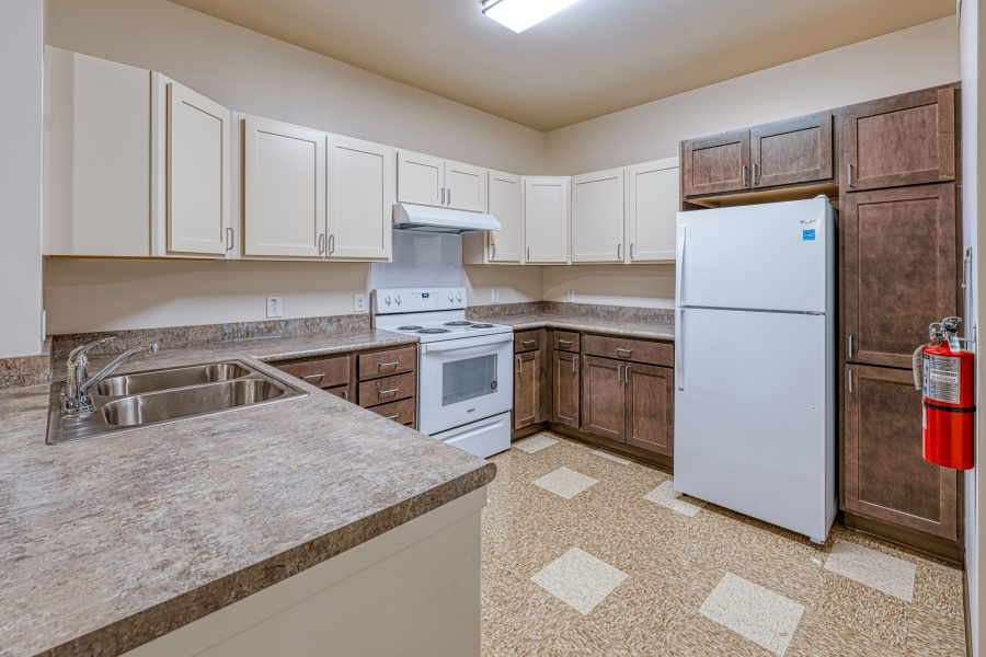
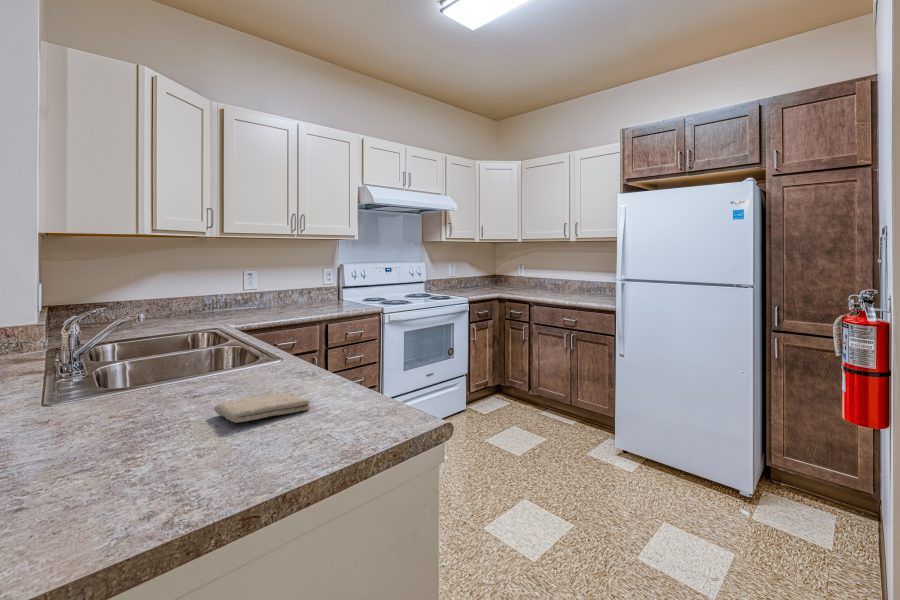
+ washcloth [213,392,311,424]
